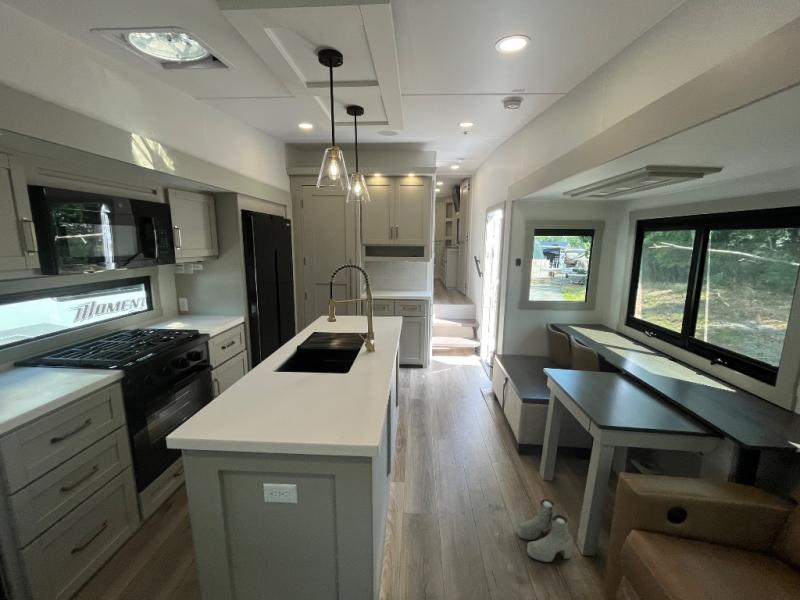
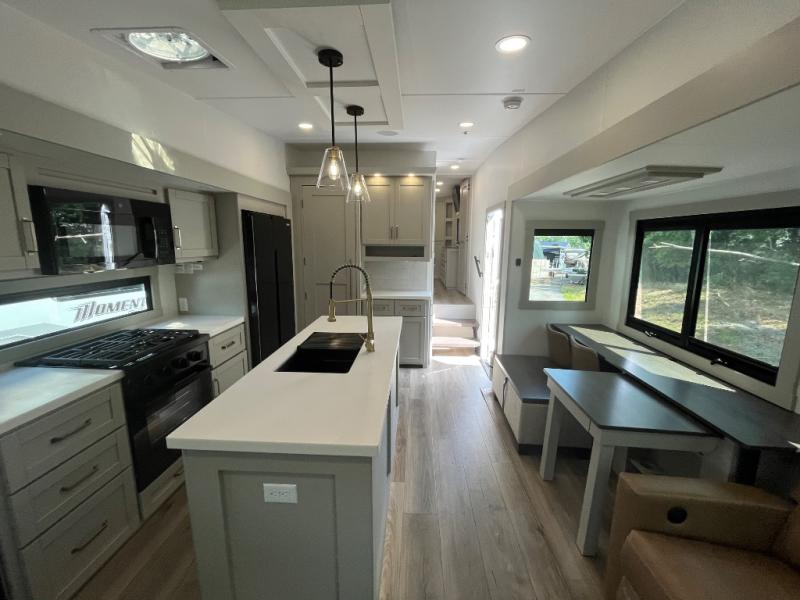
- boots [516,498,574,563]
